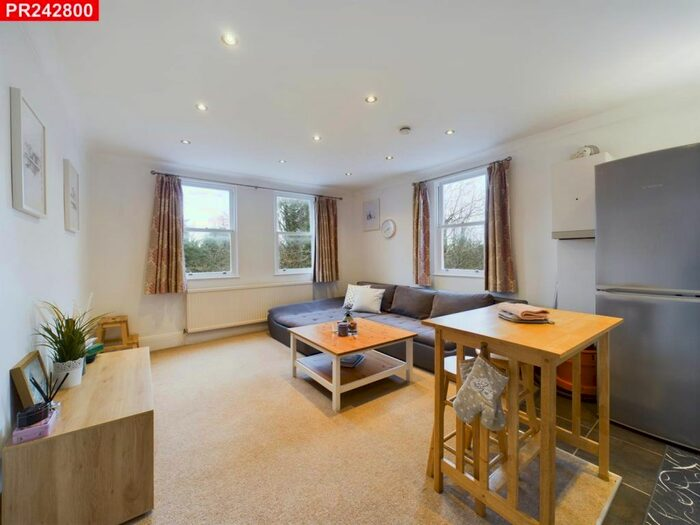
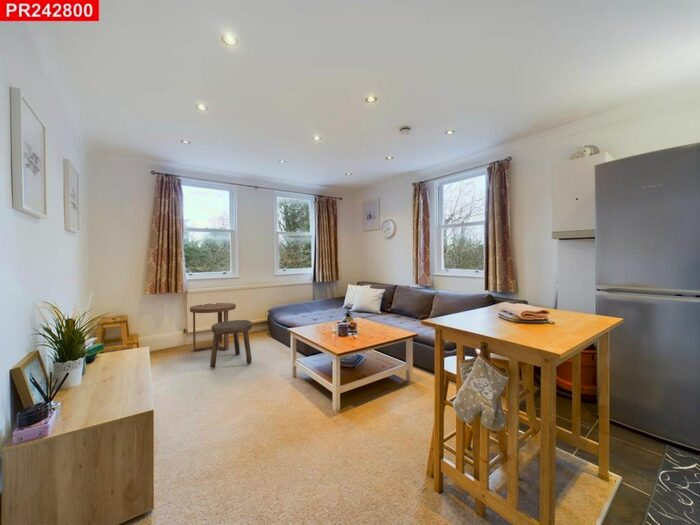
+ stool [209,319,254,369]
+ side table [189,302,237,352]
